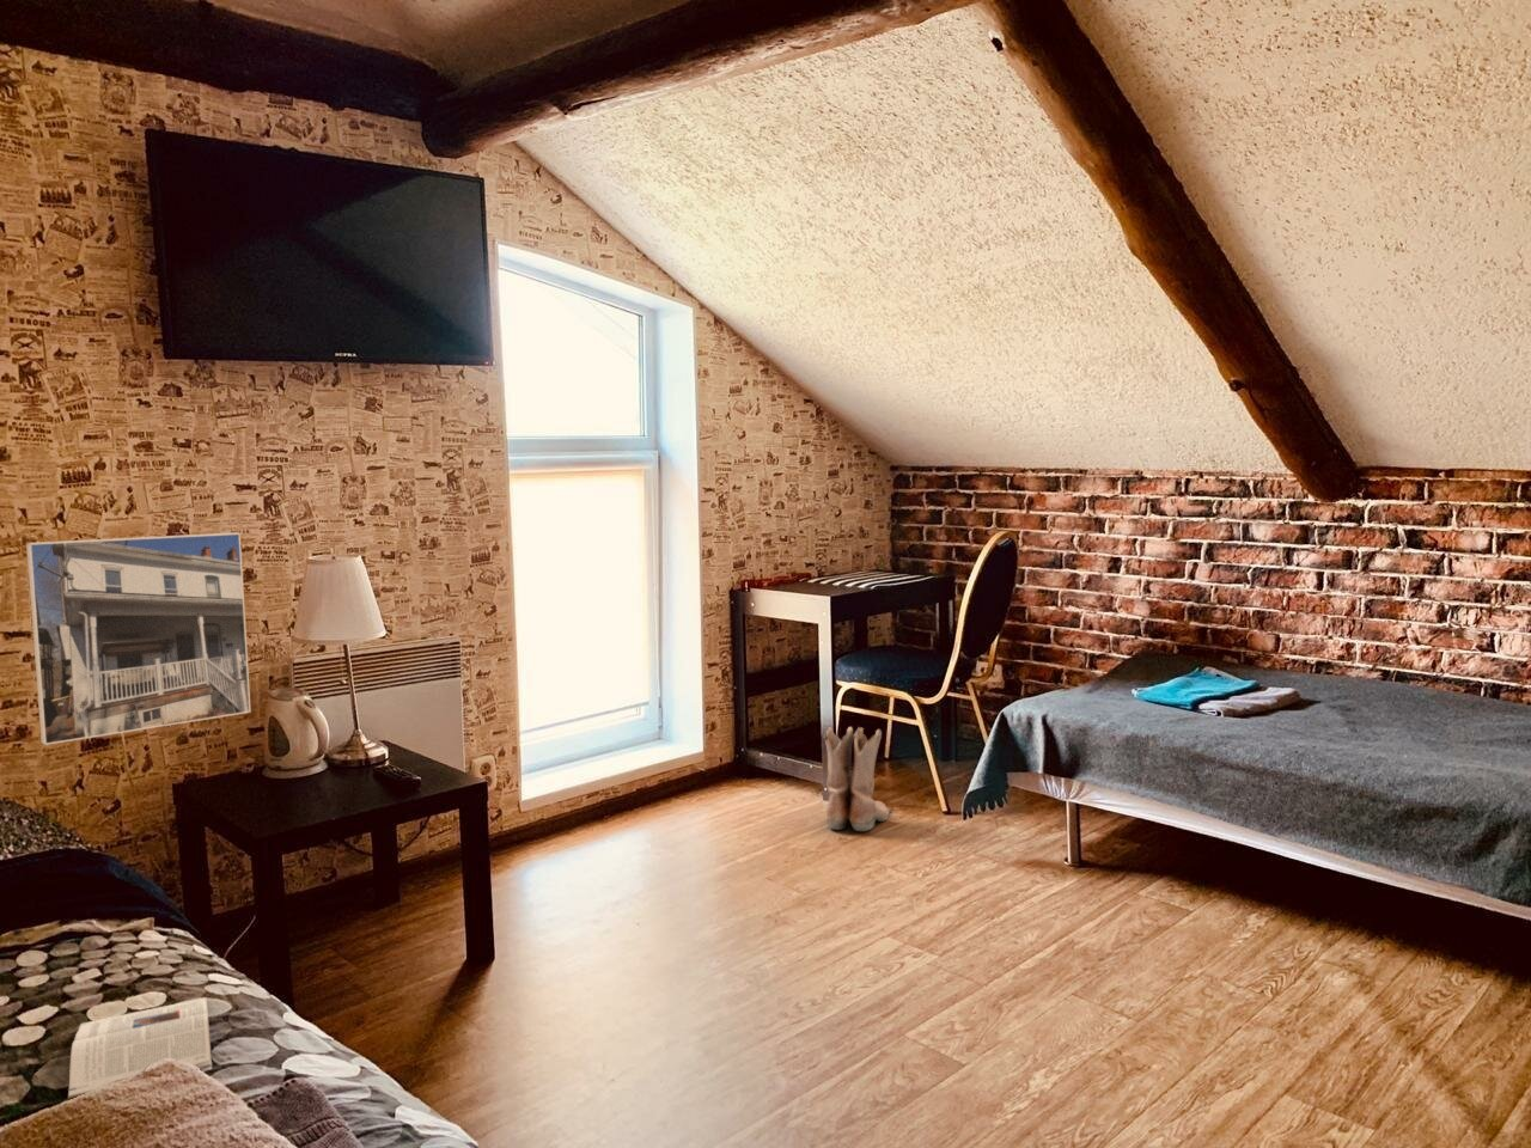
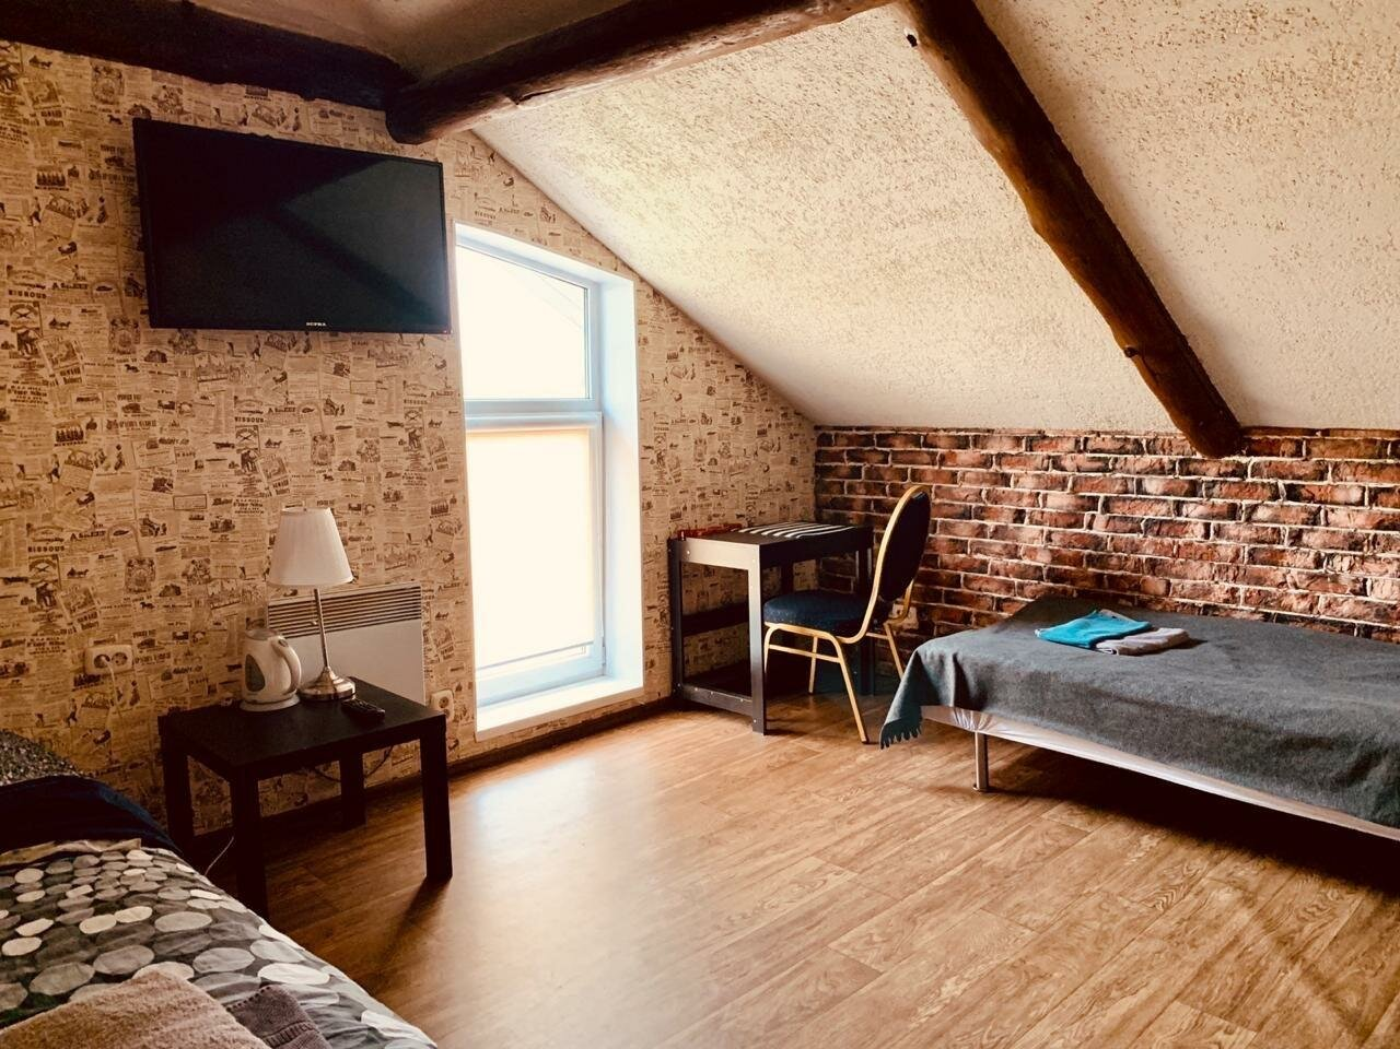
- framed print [25,532,252,746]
- boots [823,726,892,832]
- magazine [68,996,213,1100]
